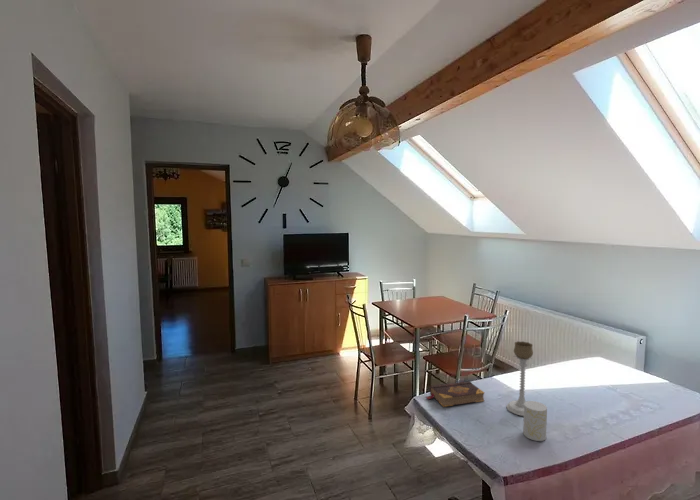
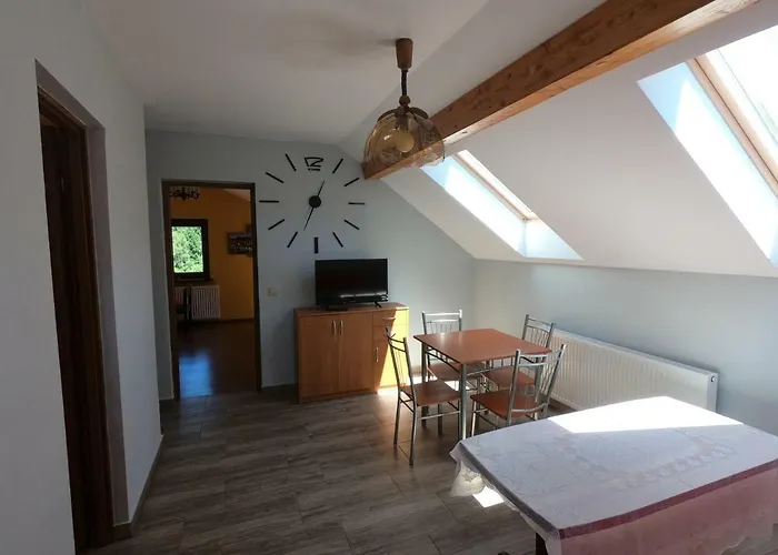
- cup [522,400,548,442]
- book [425,380,486,408]
- candle holder [506,340,534,417]
